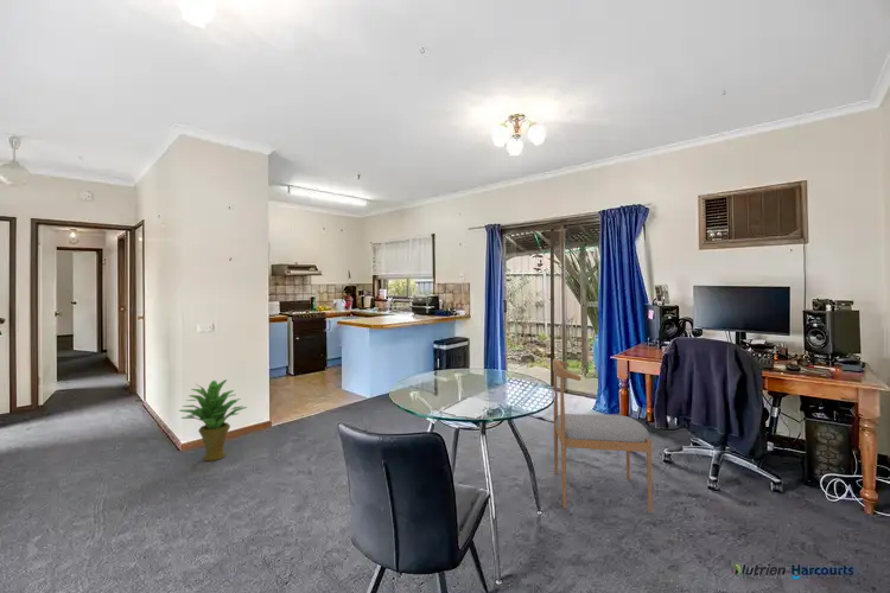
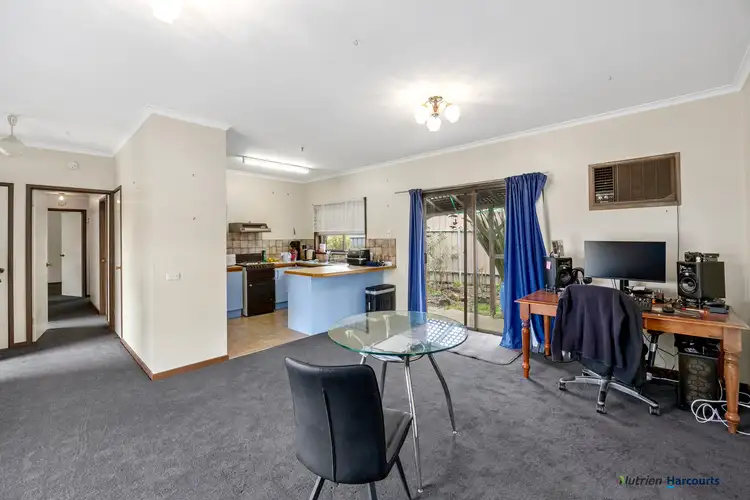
- dining chair [552,358,653,514]
- potted plant [178,378,248,461]
